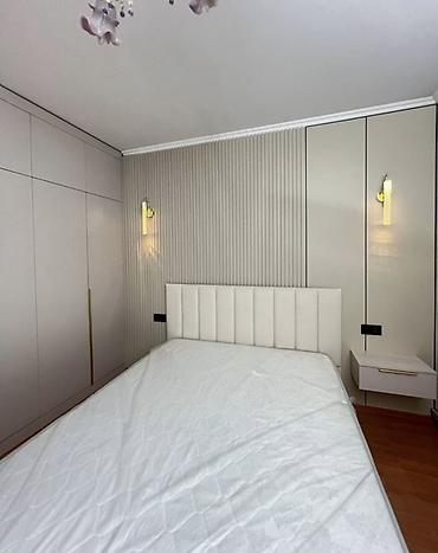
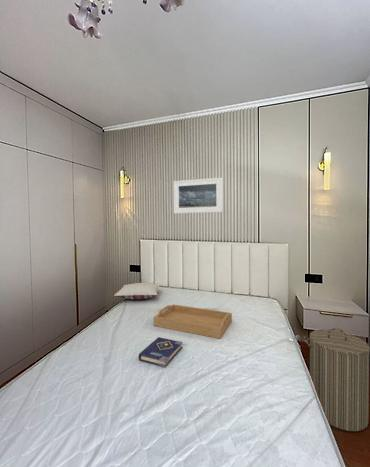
+ book [138,336,183,368]
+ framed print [173,177,223,214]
+ pillow [113,282,161,301]
+ laundry hamper [302,327,370,432]
+ serving tray [153,303,233,340]
